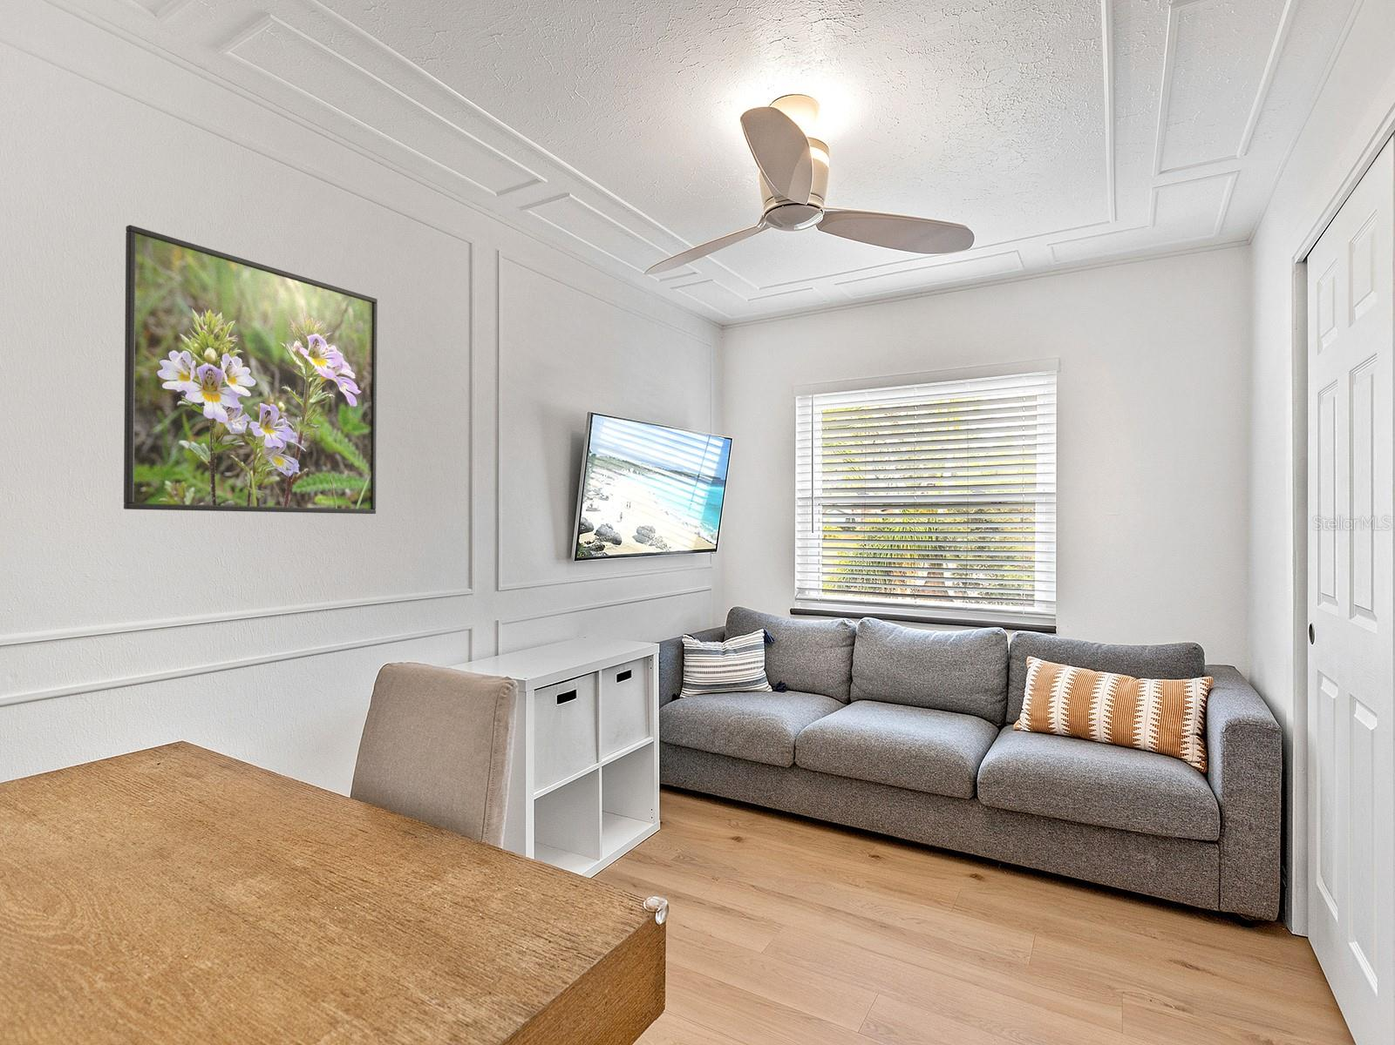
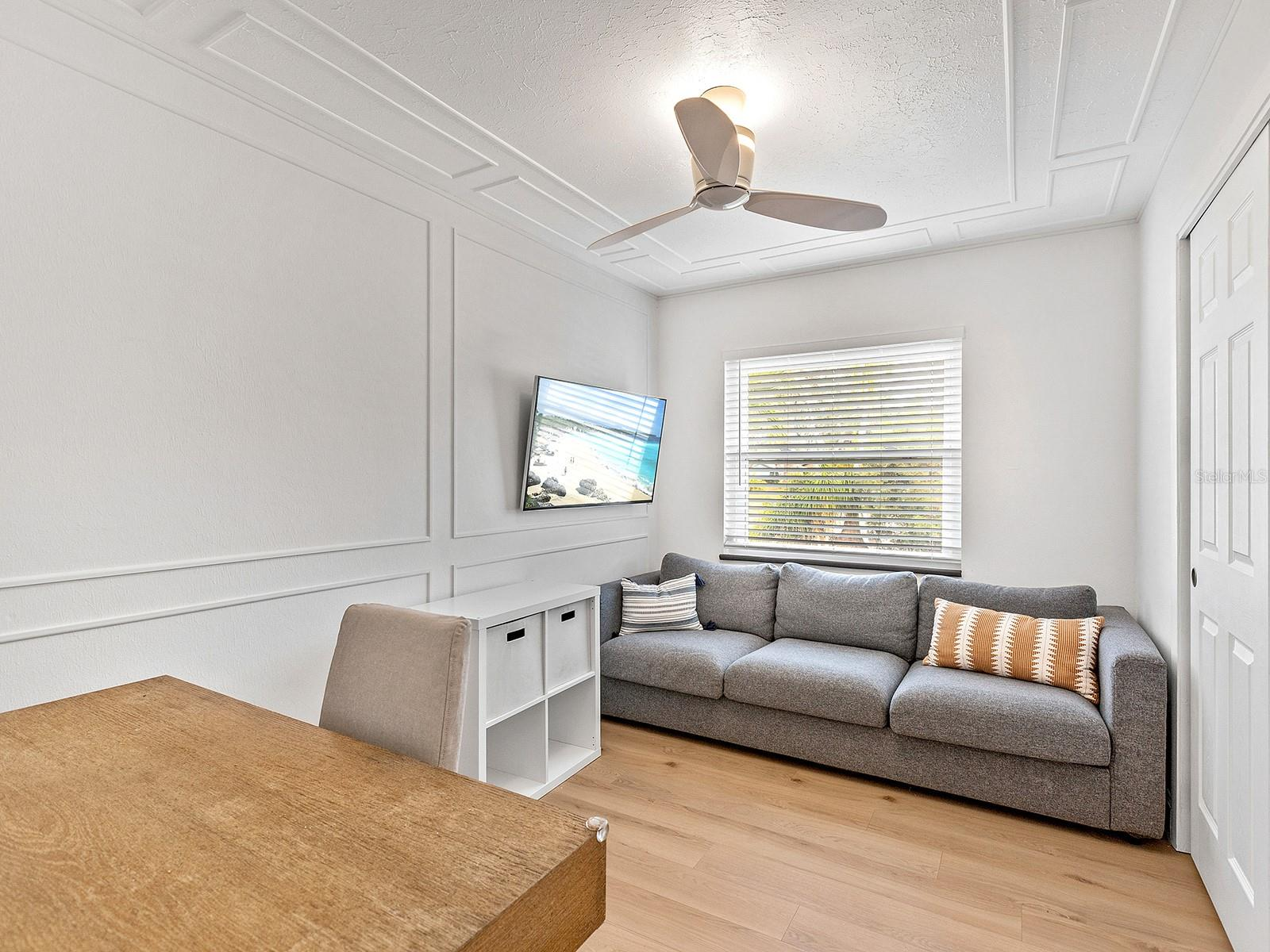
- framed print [123,224,378,515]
